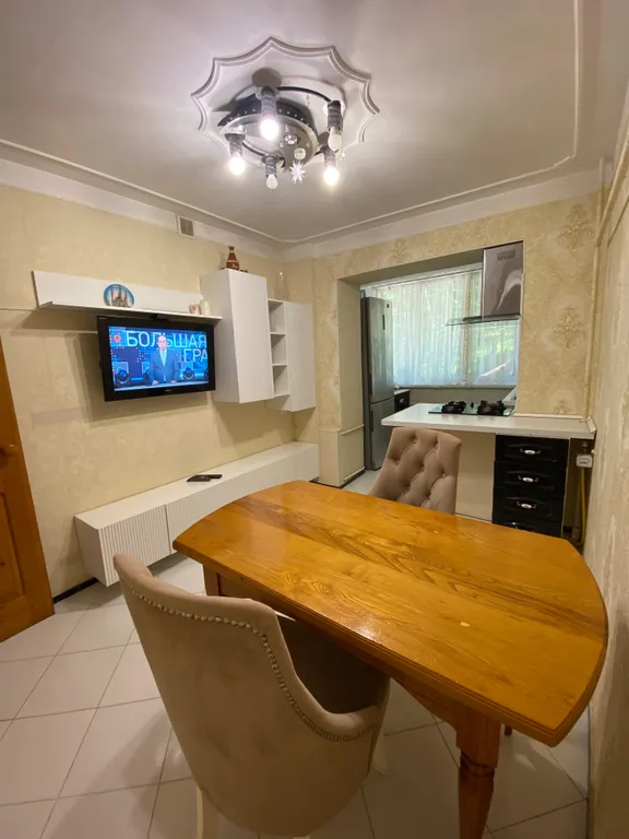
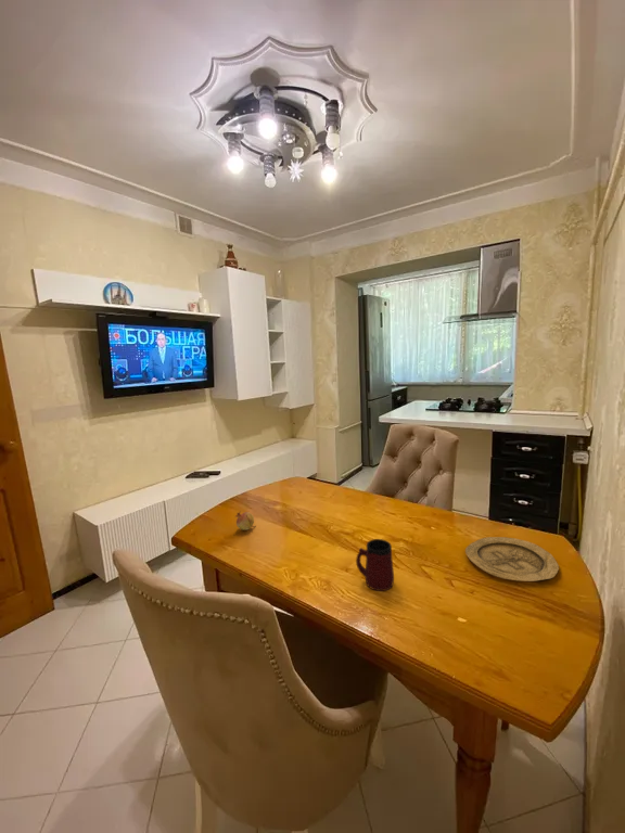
+ fruit [234,510,257,531]
+ mug [355,538,395,592]
+ plate [464,536,560,582]
